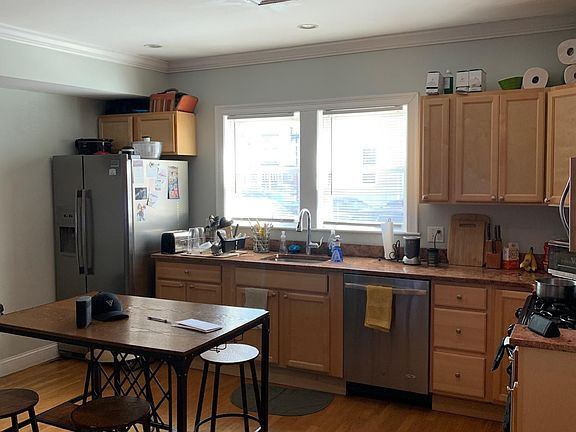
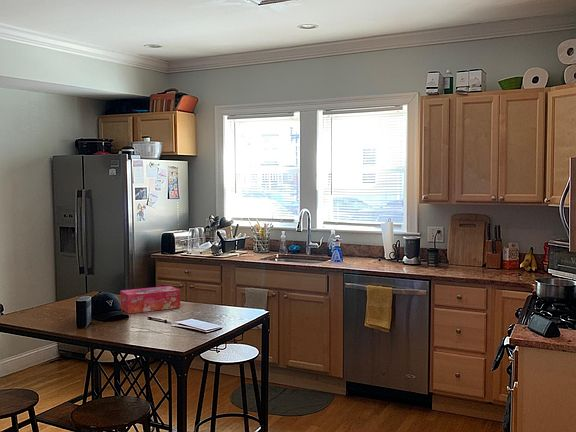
+ tissue box [119,285,181,314]
